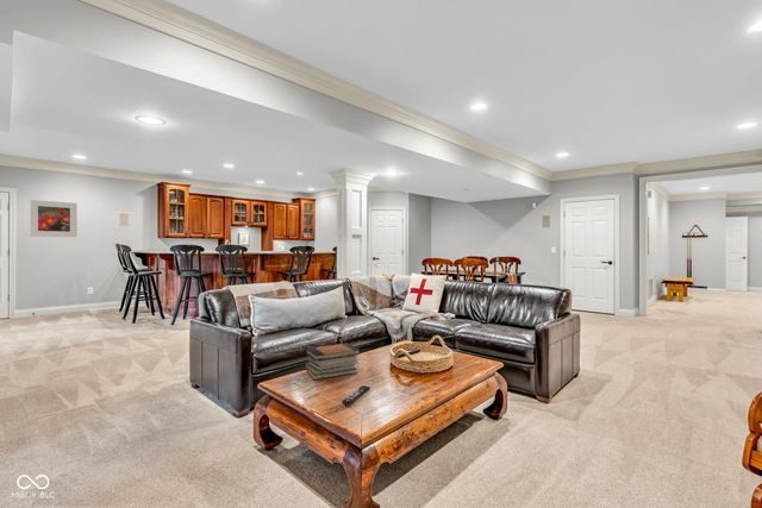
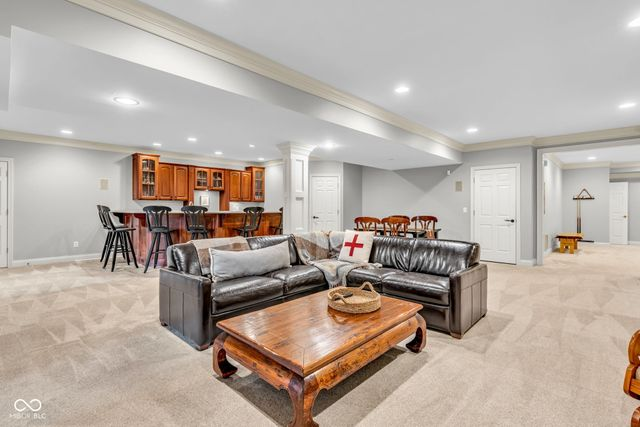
- remote control [341,384,371,406]
- book stack [305,343,362,381]
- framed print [30,199,79,238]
